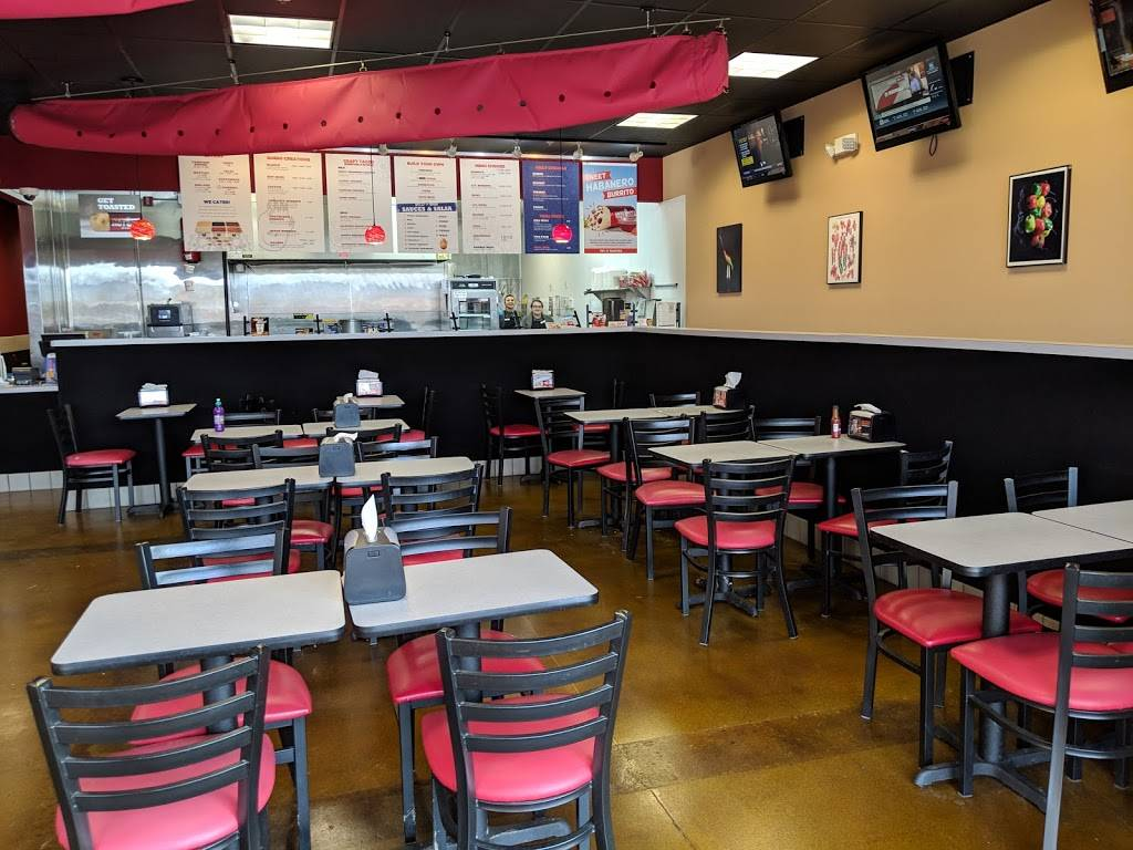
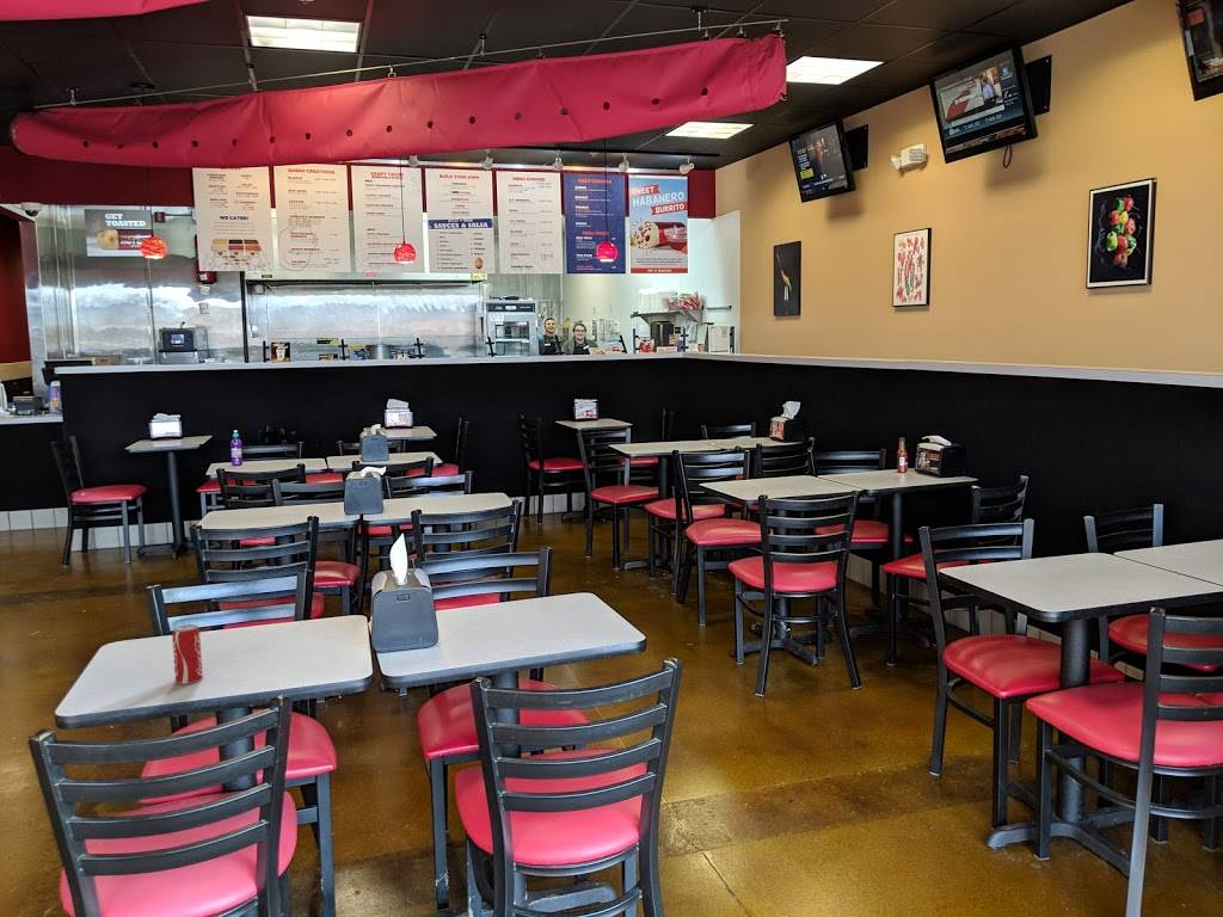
+ beverage can [171,623,204,685]
